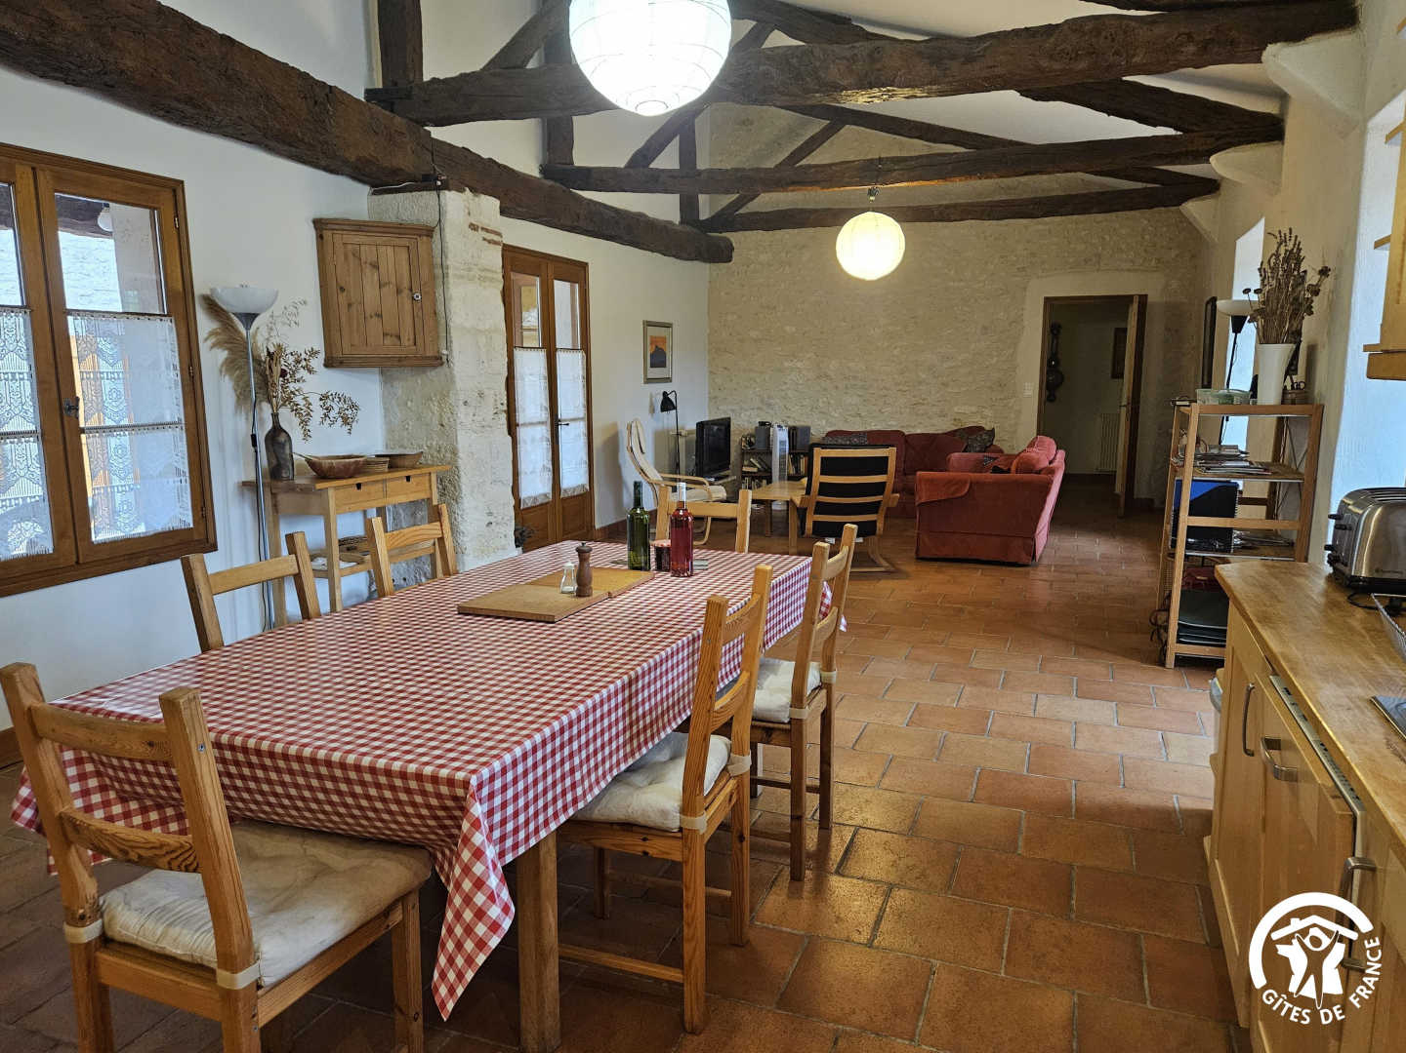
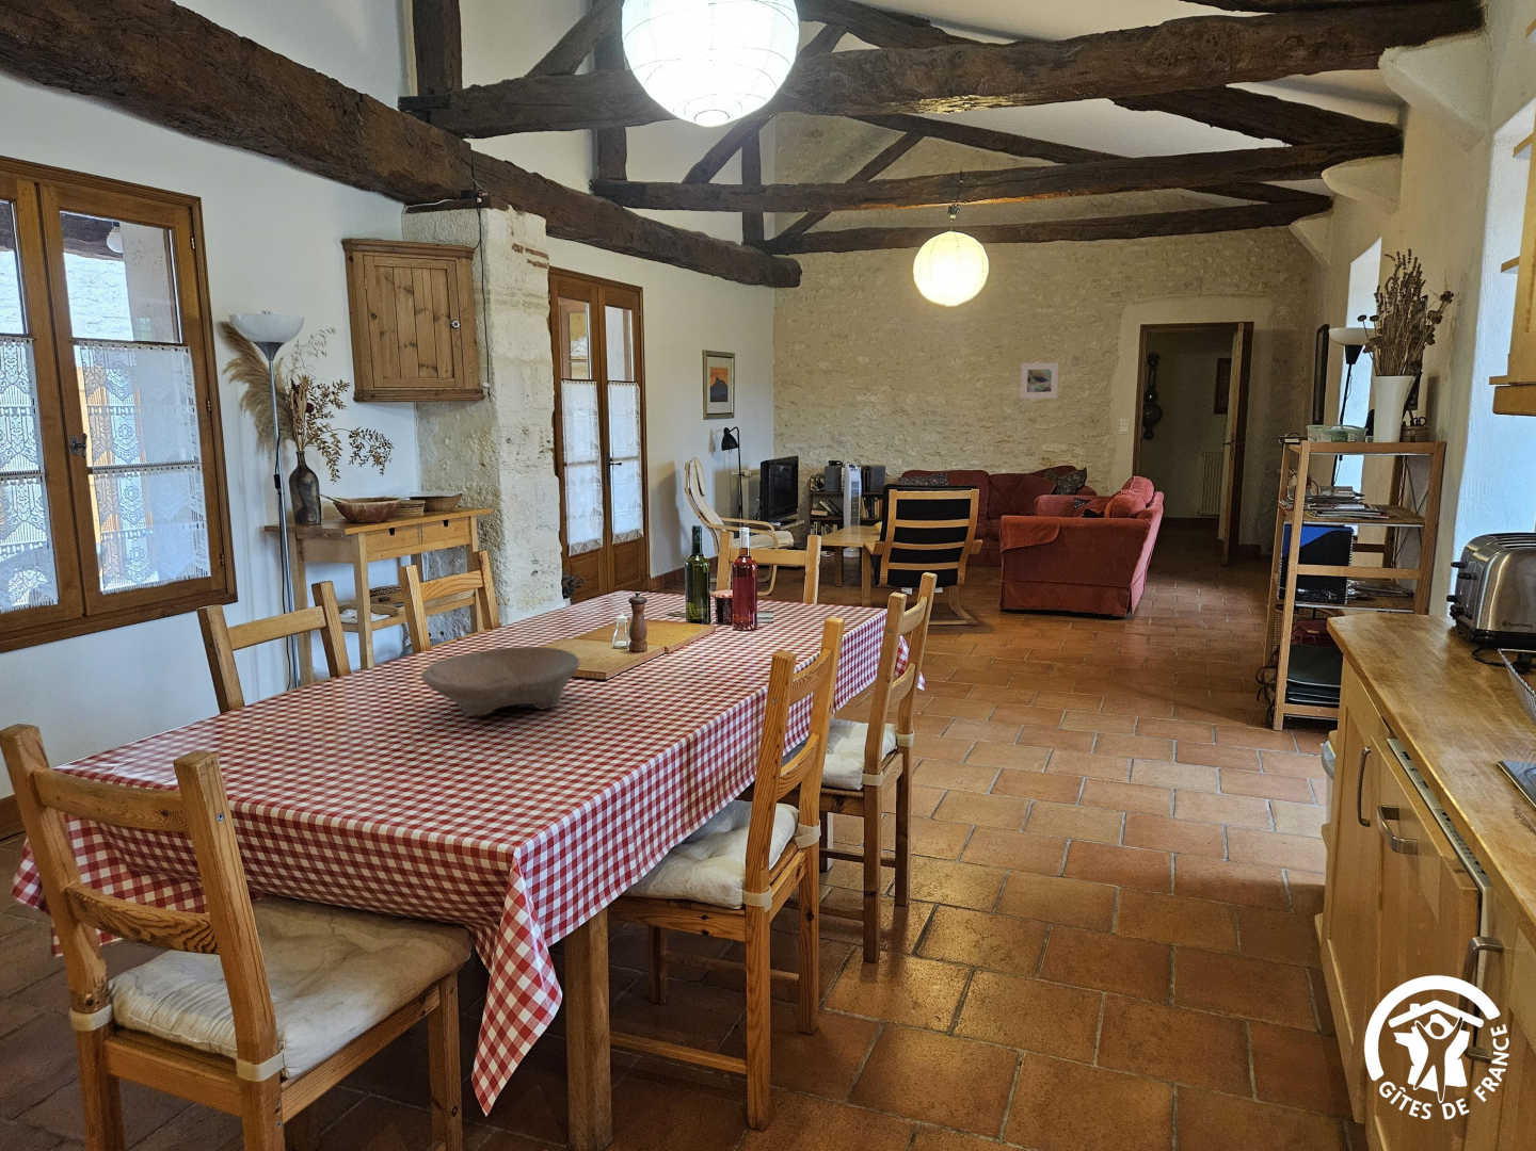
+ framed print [1020,362,1059,400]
+ bowl [420,646,582,716]
